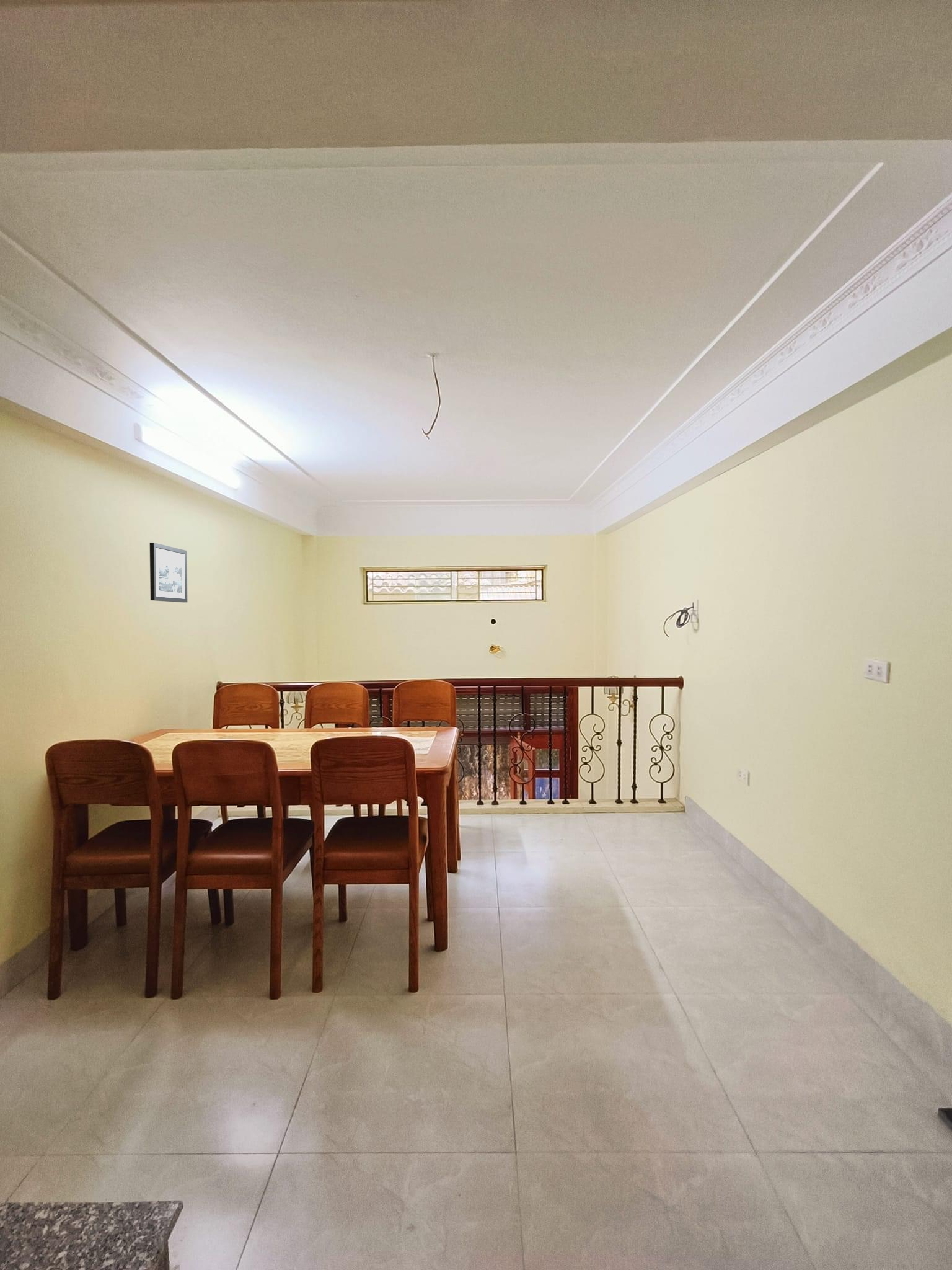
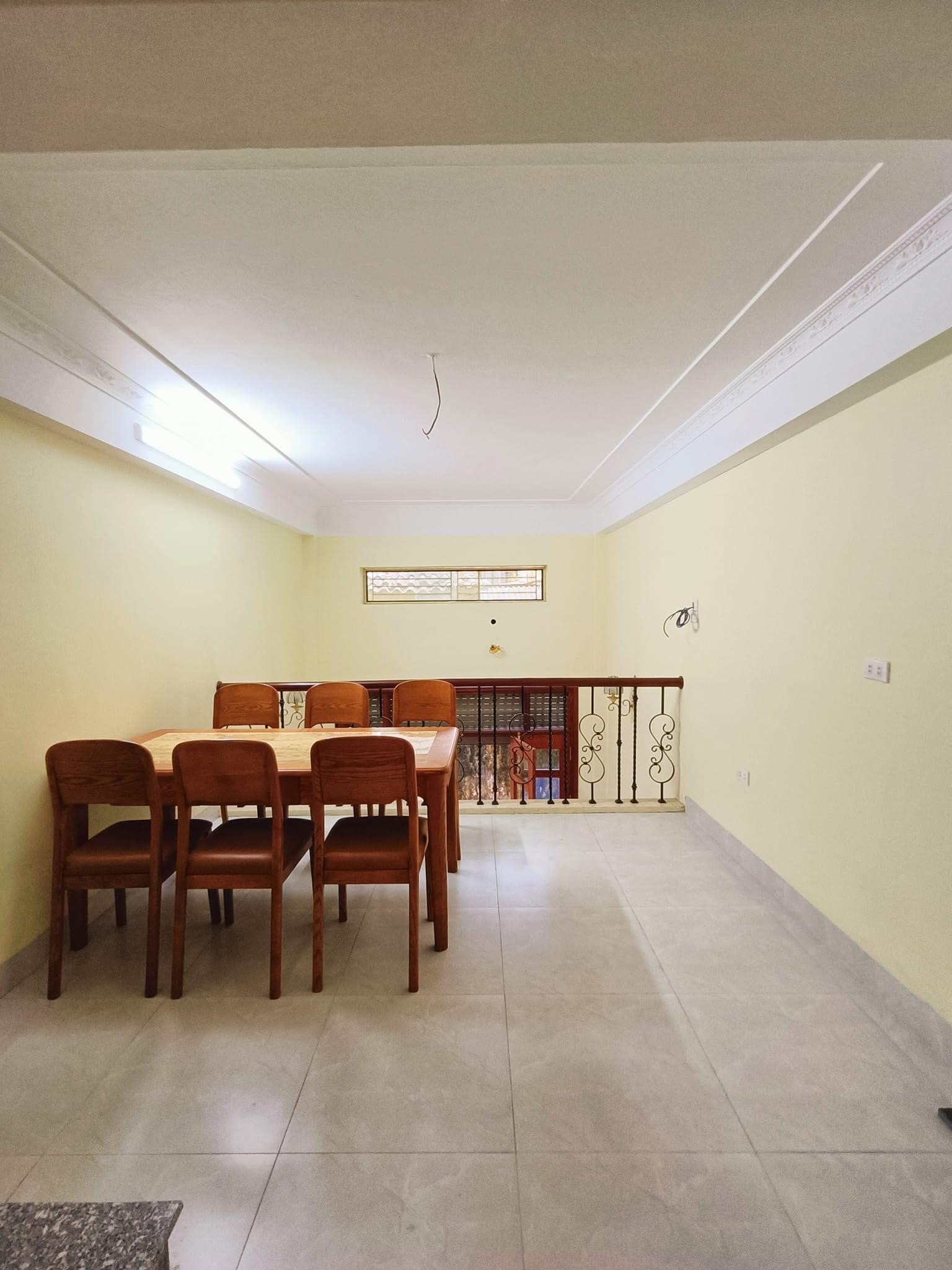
- picture frame [149,542,188,603]
